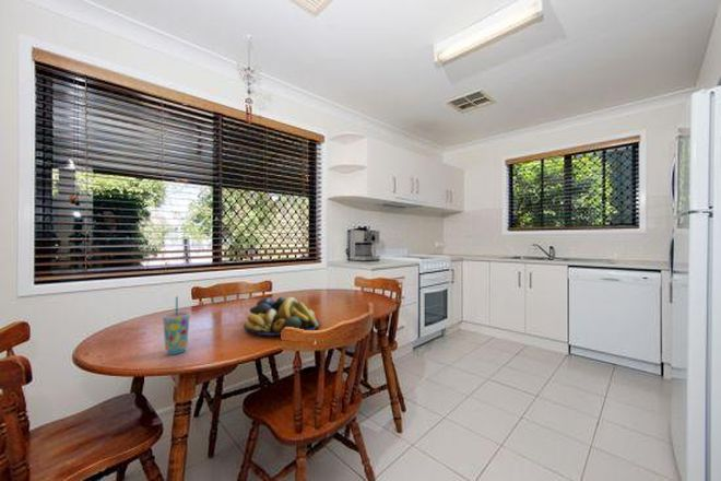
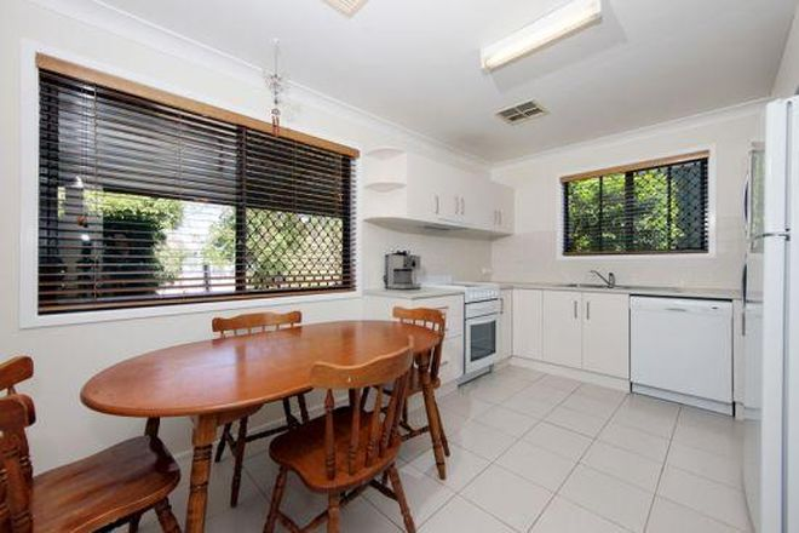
- cup [162,295,191,355]
- fruit bowl [243,296,321,337]
